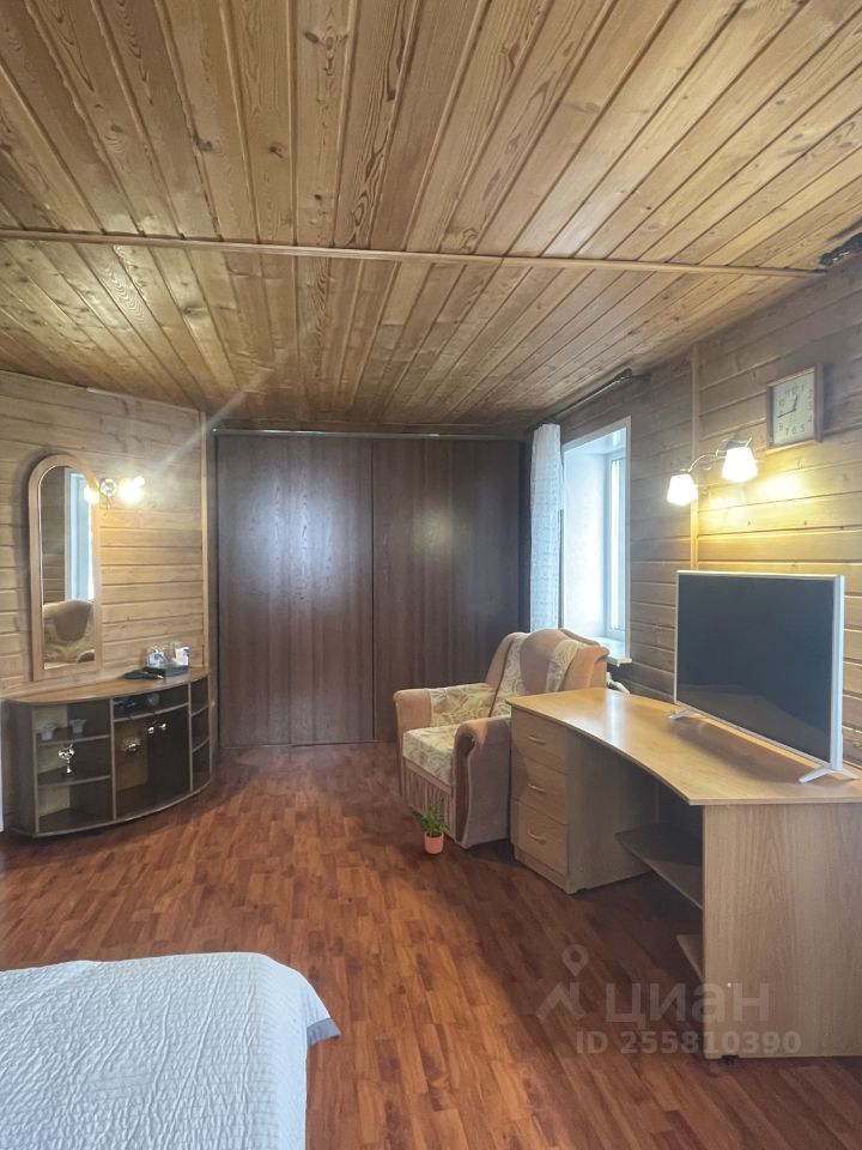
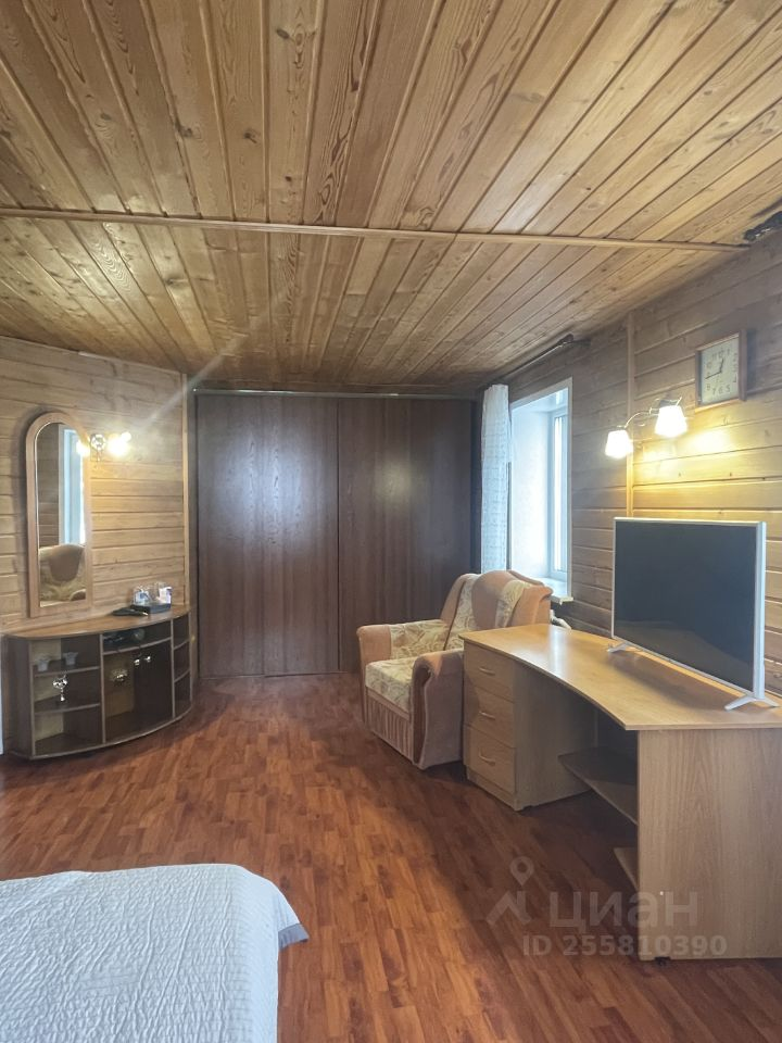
- potted plant [408,795,454,855]
